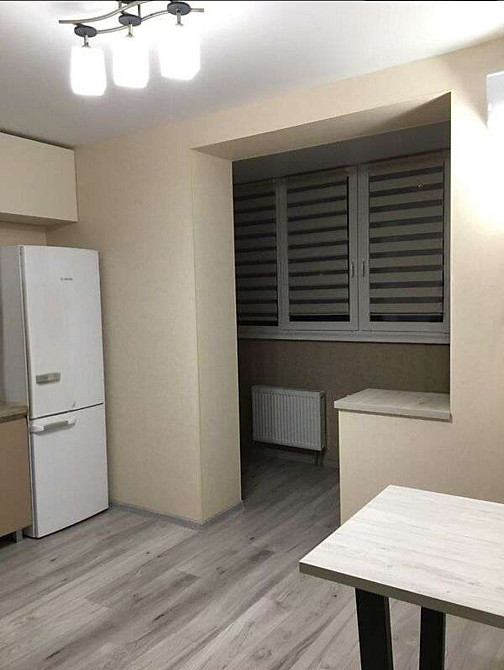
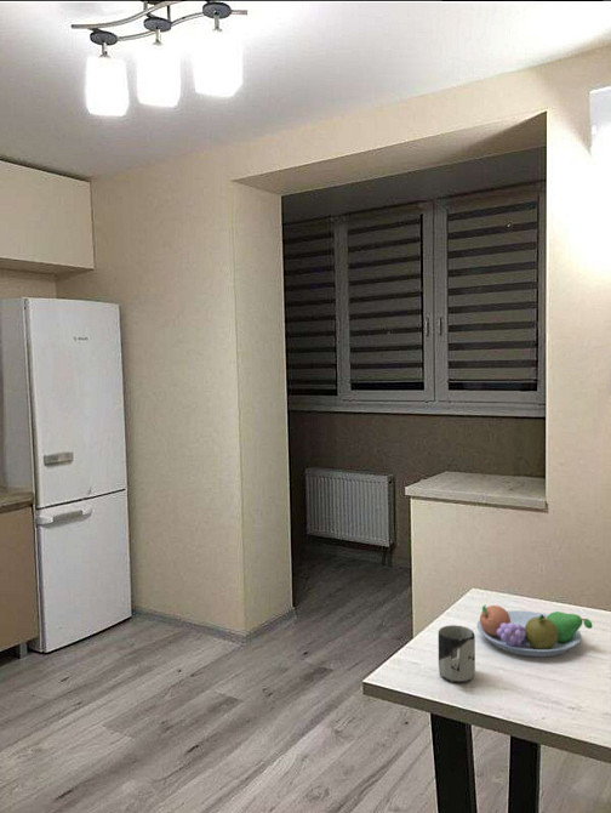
+ fruit bowl [476,604,593,658]
+ cup [438,624,476,684]
